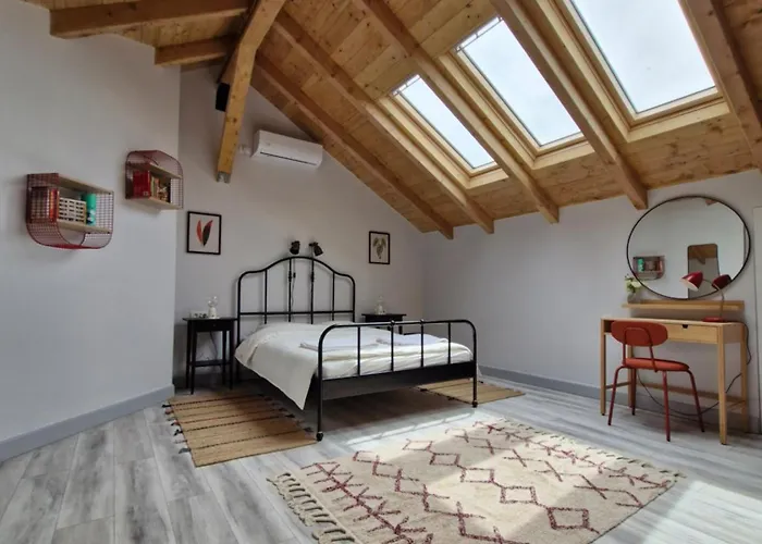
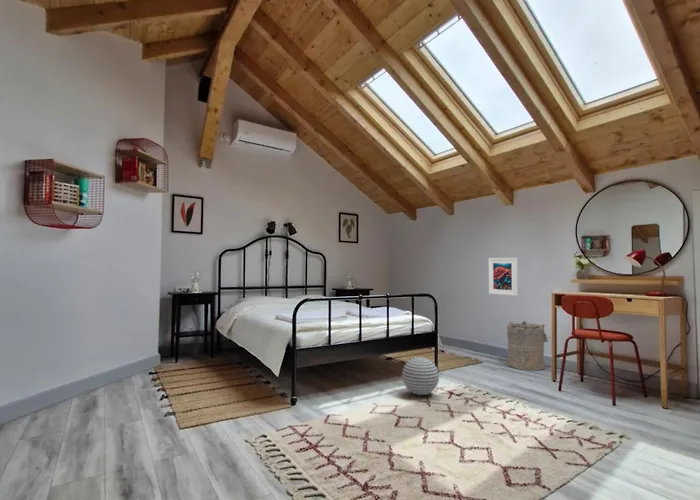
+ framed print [487,257,519,297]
+ decorative ball [401,356,440,396]
+ laundry hamper [506,320,550,372]
